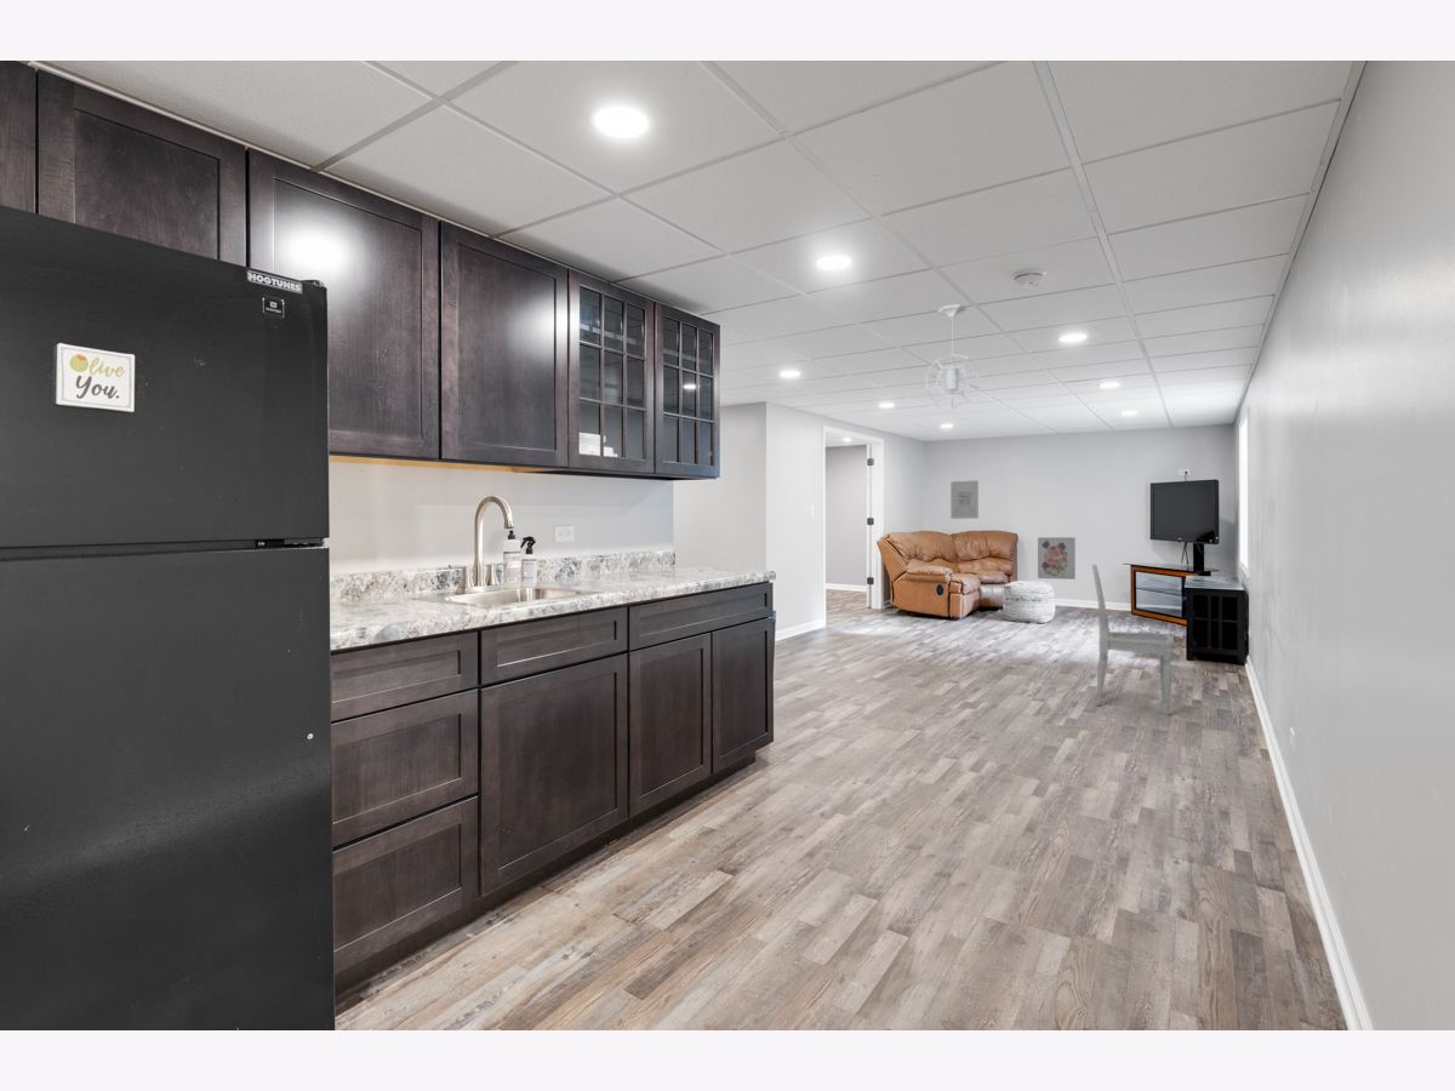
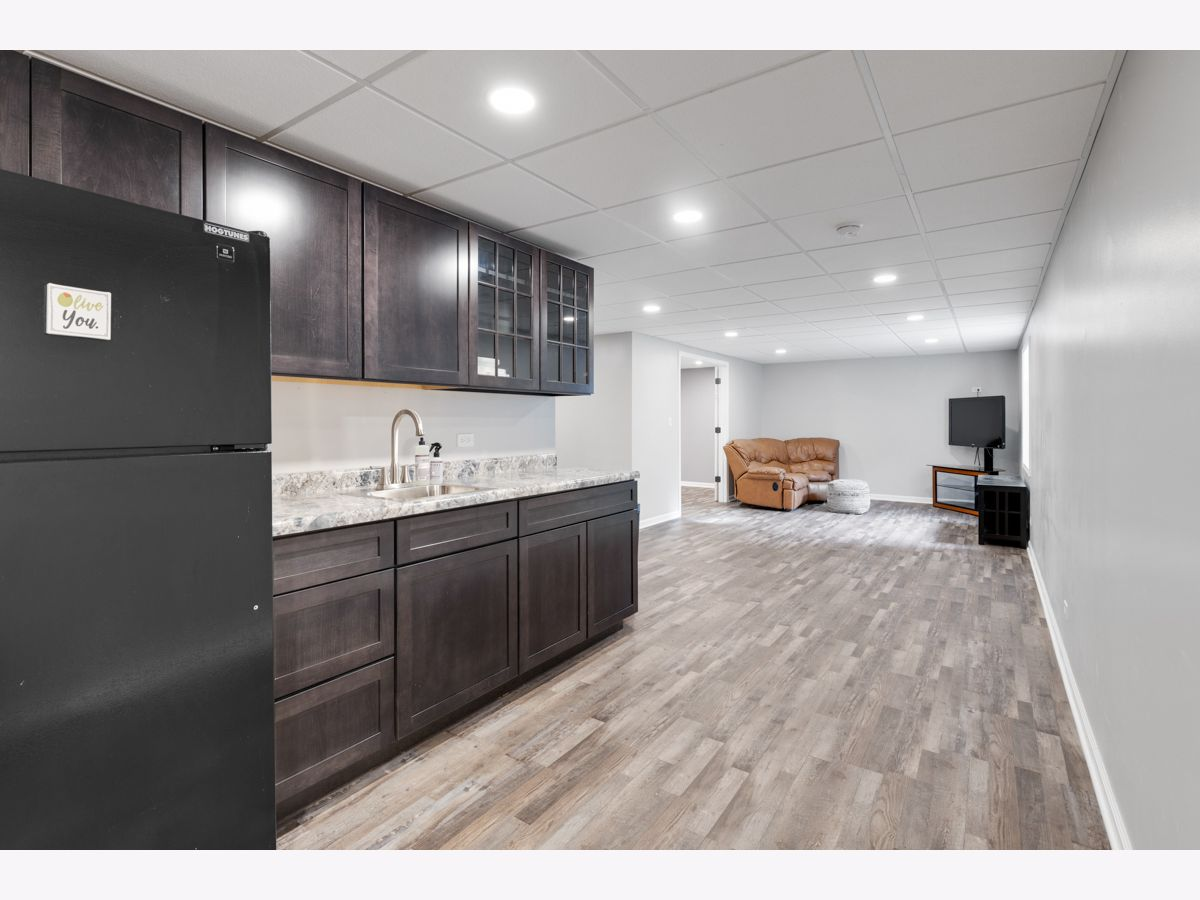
- pendant light [925,303,980,409]
- dining chair [1091,564,1175,715]
- wall art [949,479,980,520]
- wall art [1037,536,1077,581]
